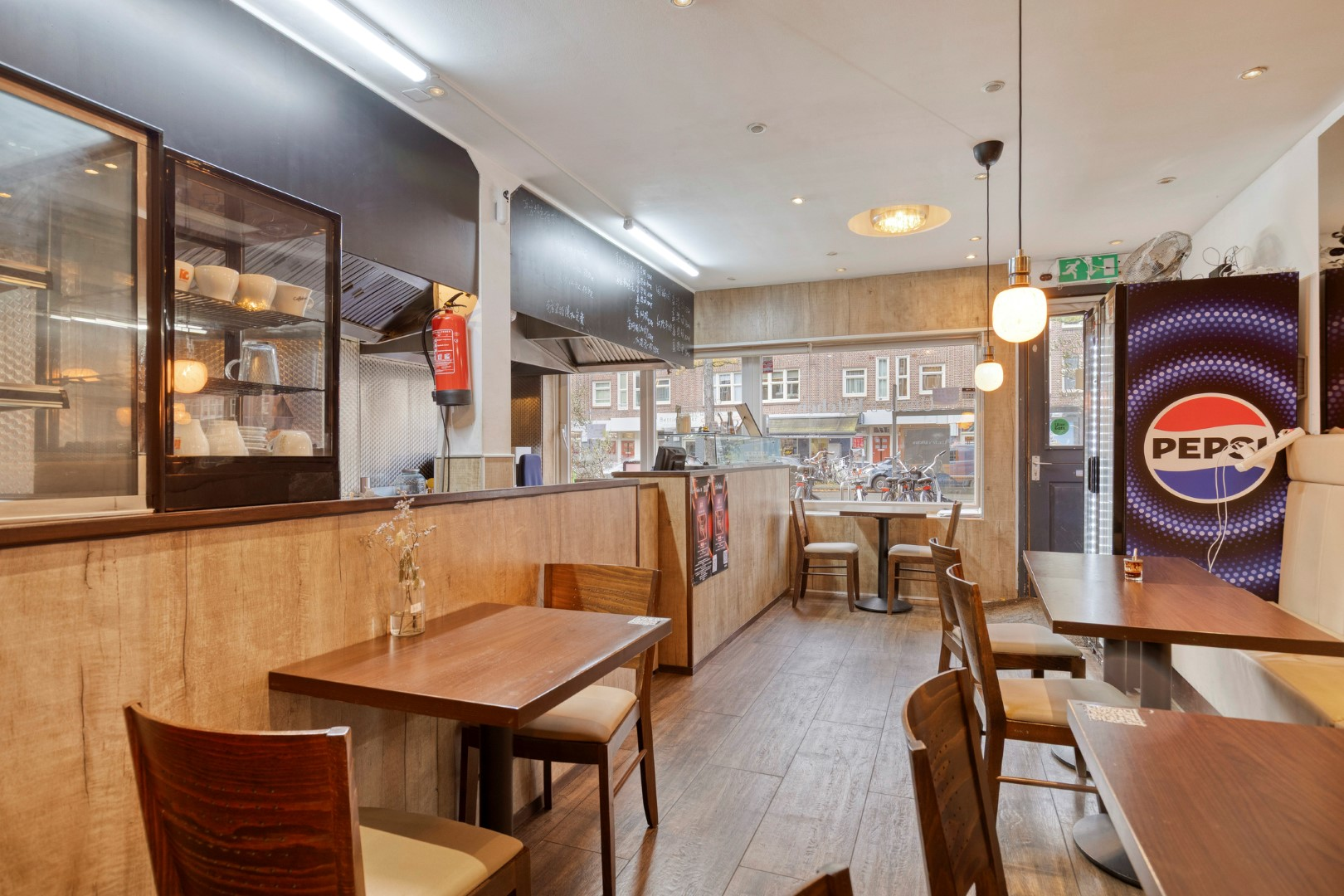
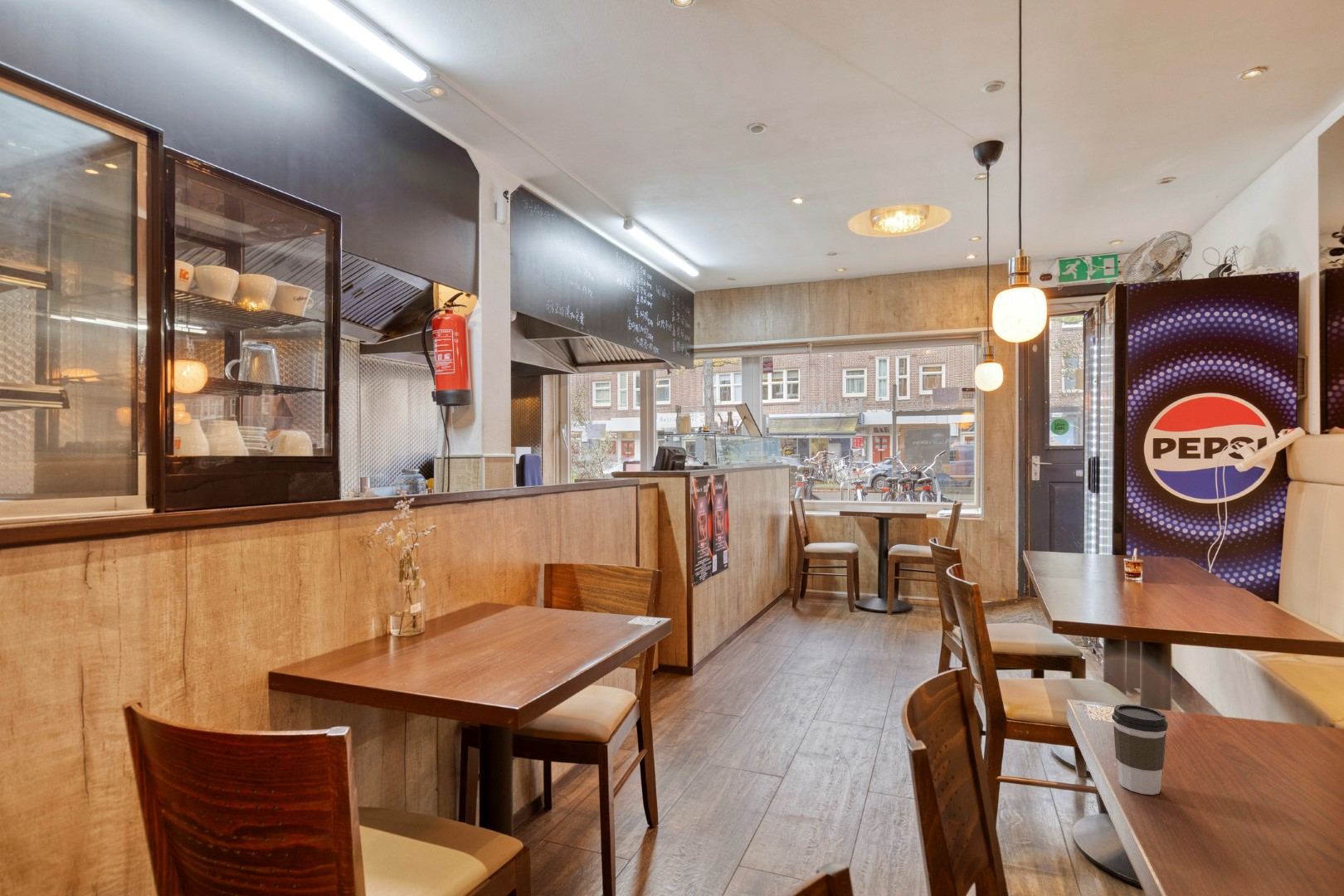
+ coffee cup [1111,704,1169,796]
